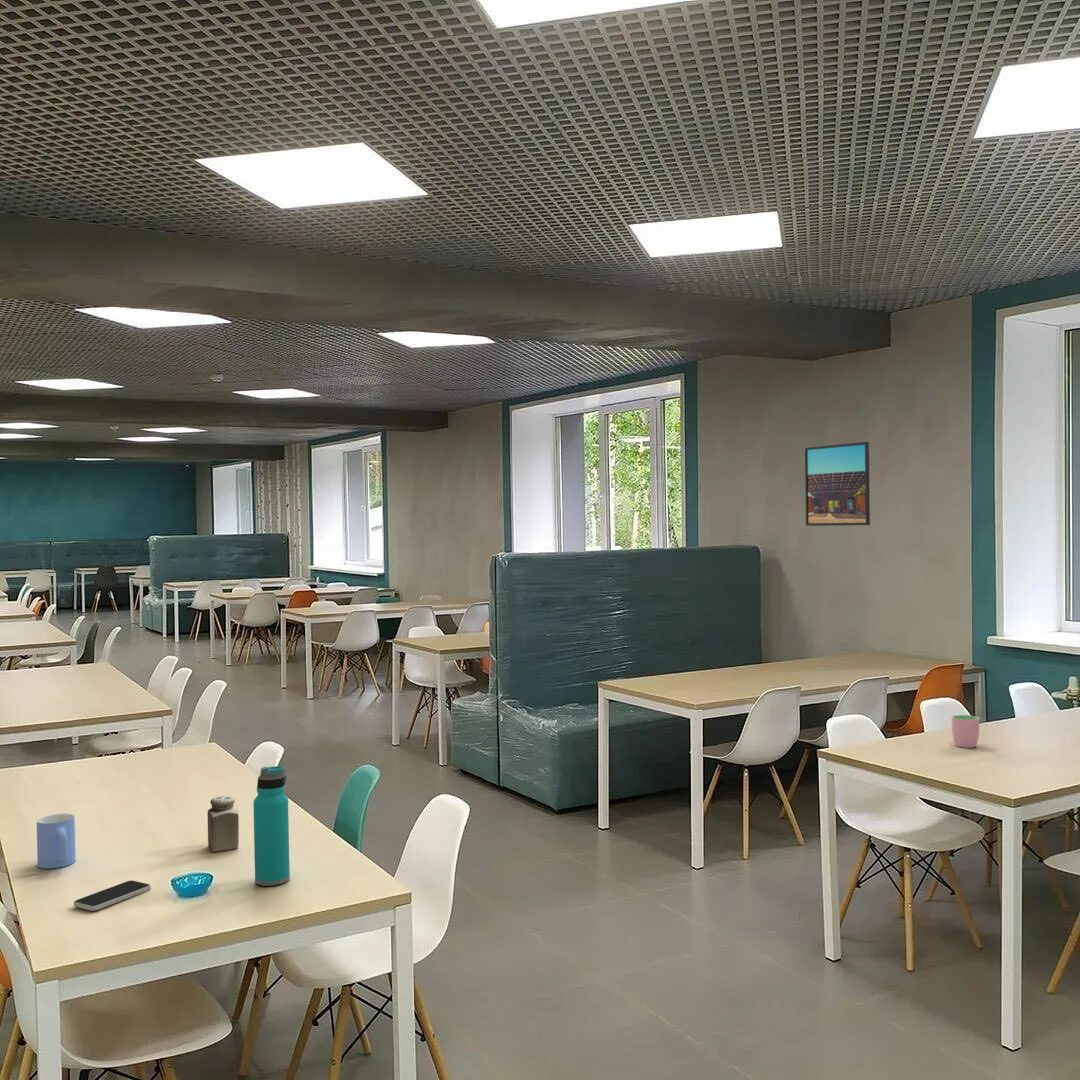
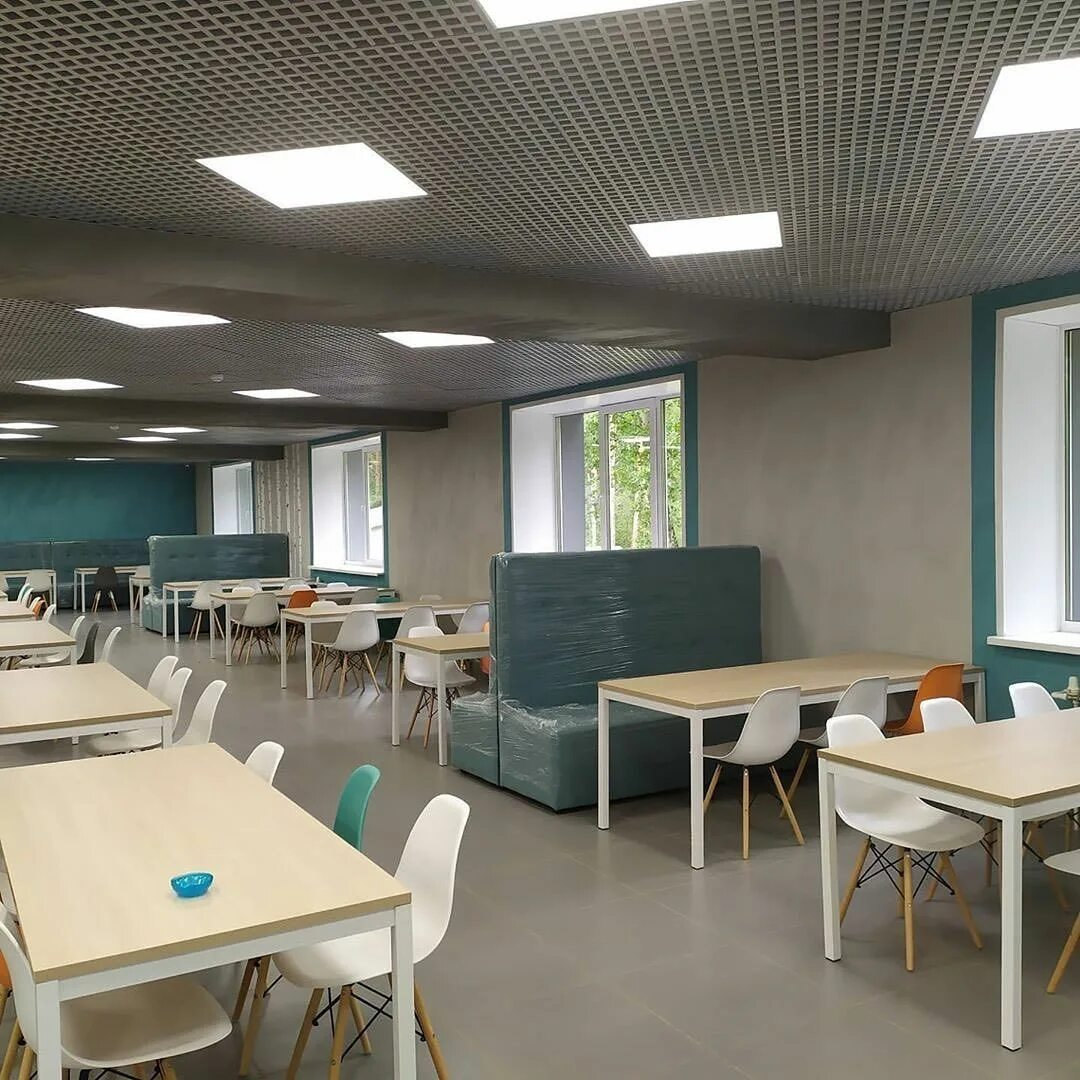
- smartphone [73,879,152,912]
- mug [36,813,77,869]
- cup [951,714,980,749]
- water bottle [252,765,291,887]
- salt shaker [207,795,240,853]
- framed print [804,441,871,527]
